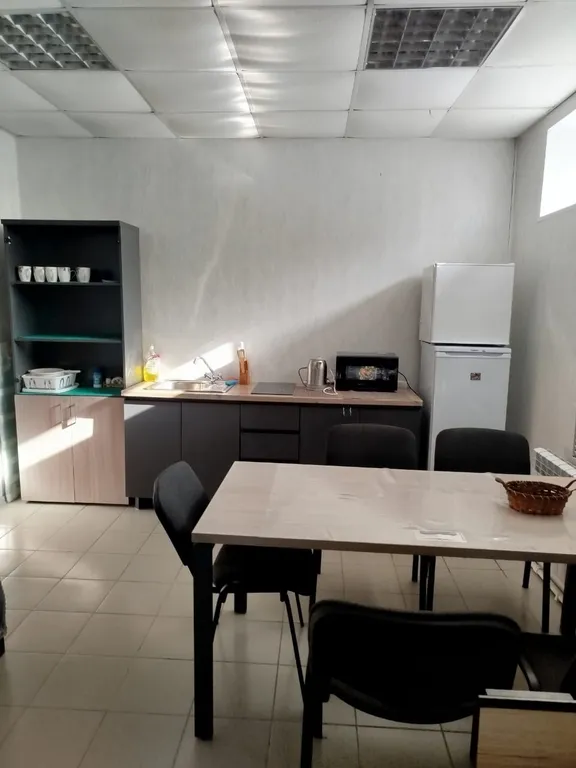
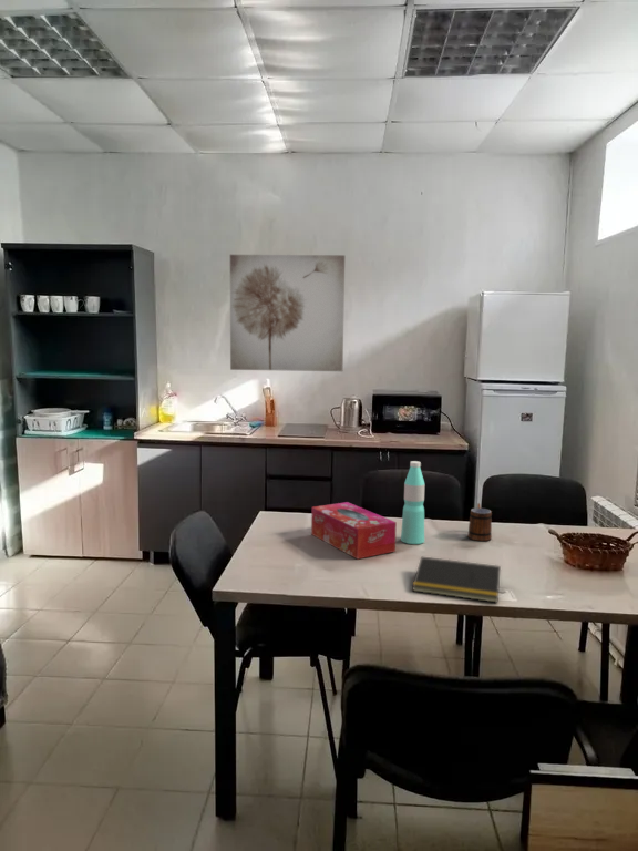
+ notepad [411,555,502,604]
+ wall art [229,254,346,372]
+ mug [466,502,493,542]
+ water bottle [400,460,425,545]
+ tissue box [310,501,398,561]
